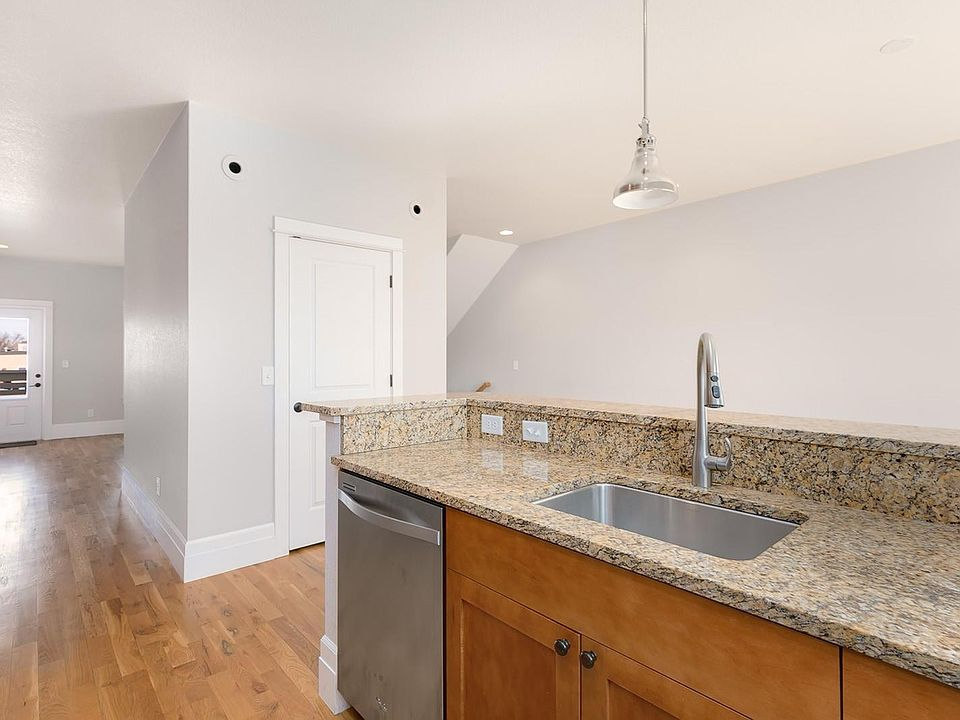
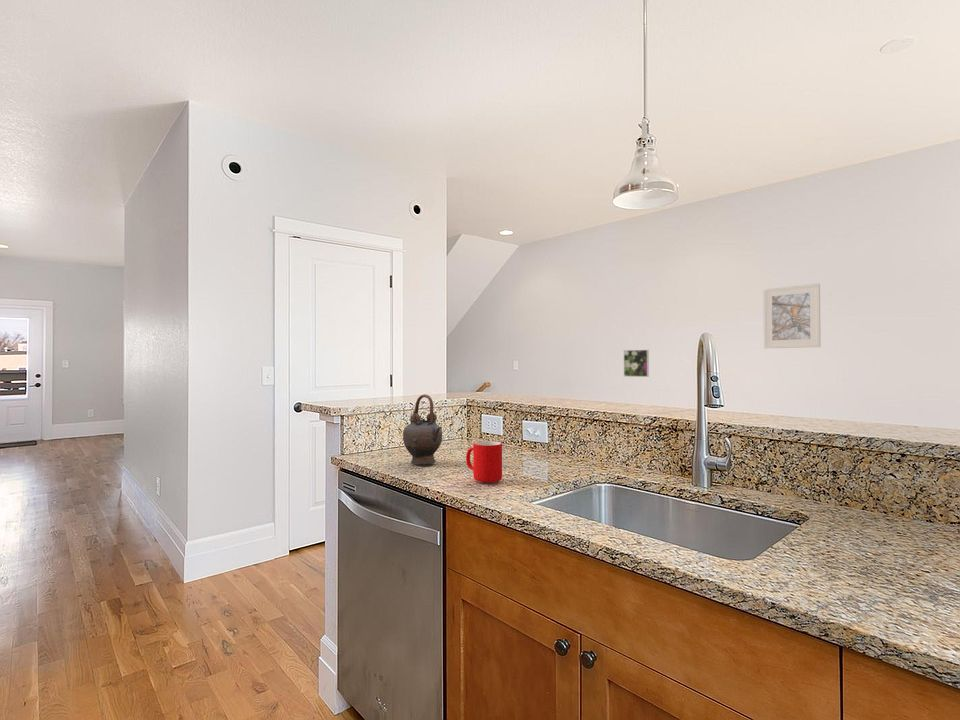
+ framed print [762,282,822,349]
+ cup [465,440,503,484]
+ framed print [623,349,650,378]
+ teapot [402,393,444,466]
